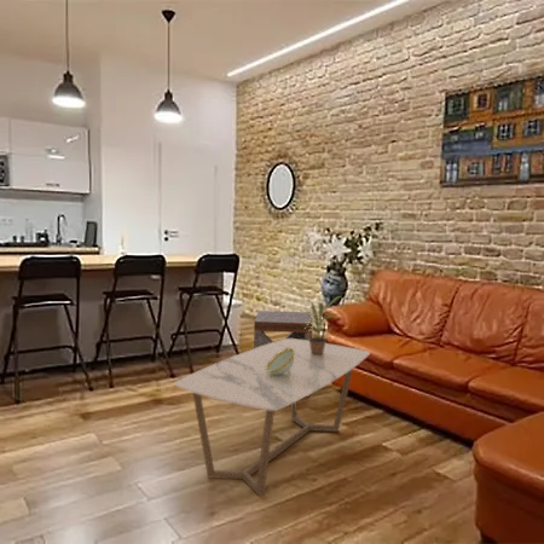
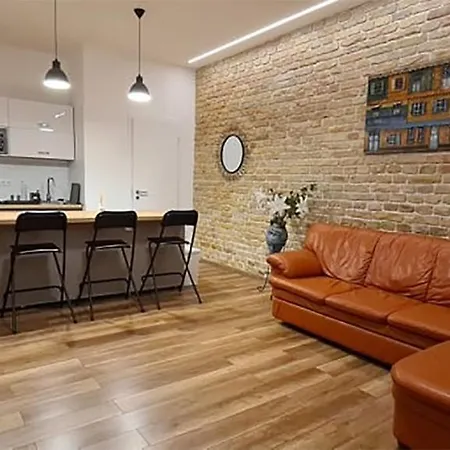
- decorative bowl [266,348,295,375]
- coffee table [173,338,371,497]
- side table [253,309,313,399]
- potted plant [305,295,342,355]
